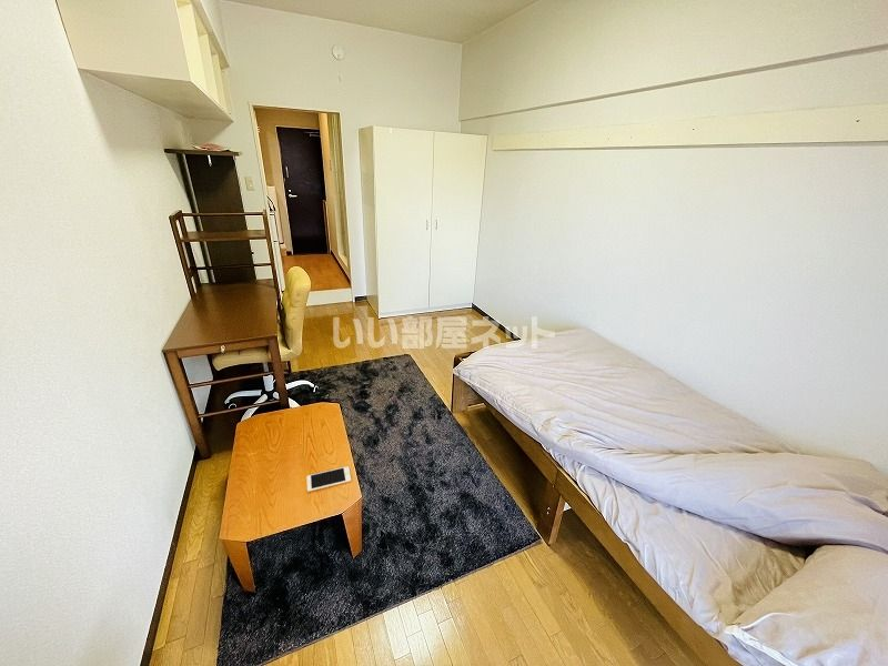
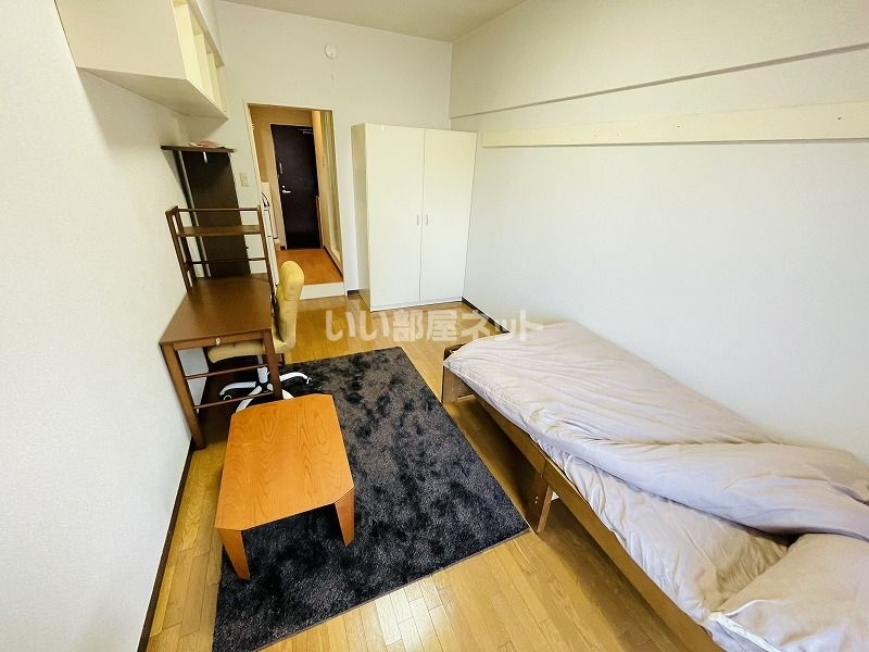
- cell phone [306,465,352,493]
